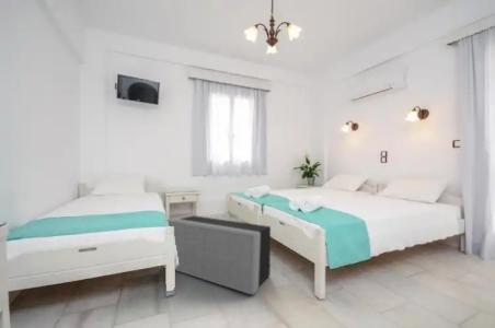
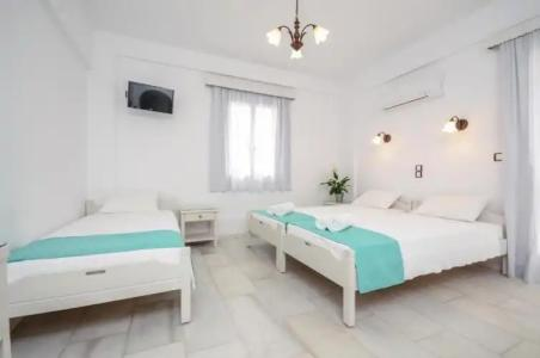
- storage ottoman [166,214,272,295]
